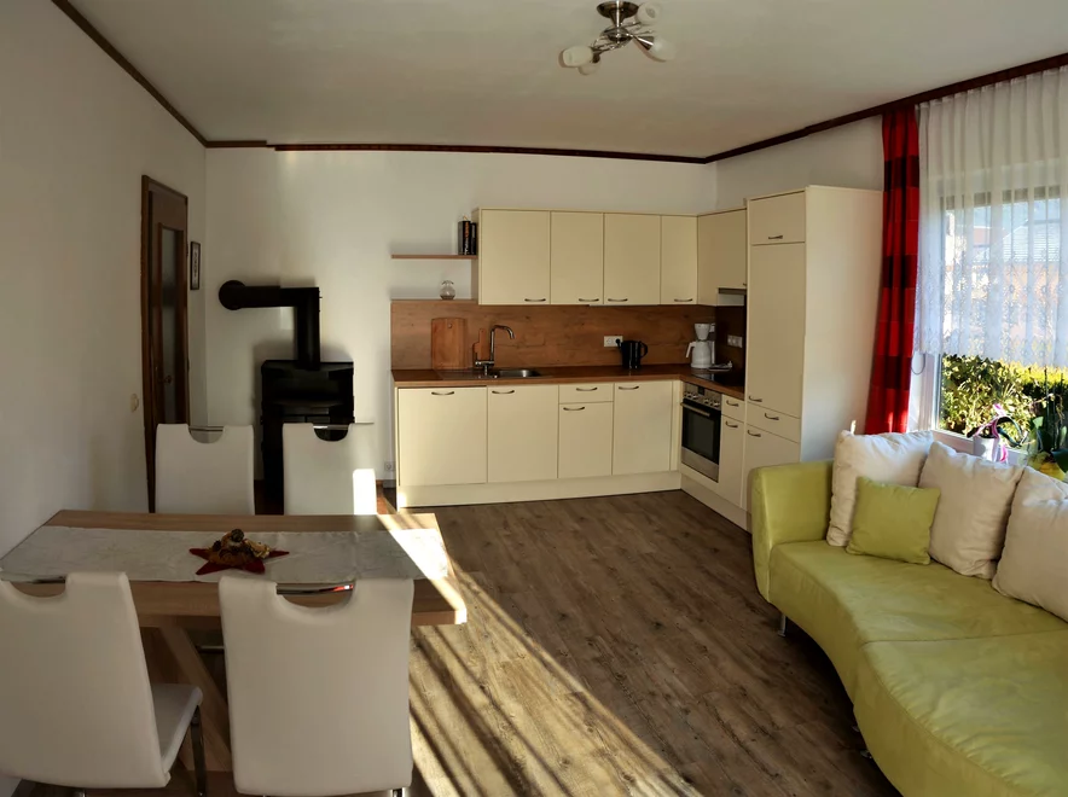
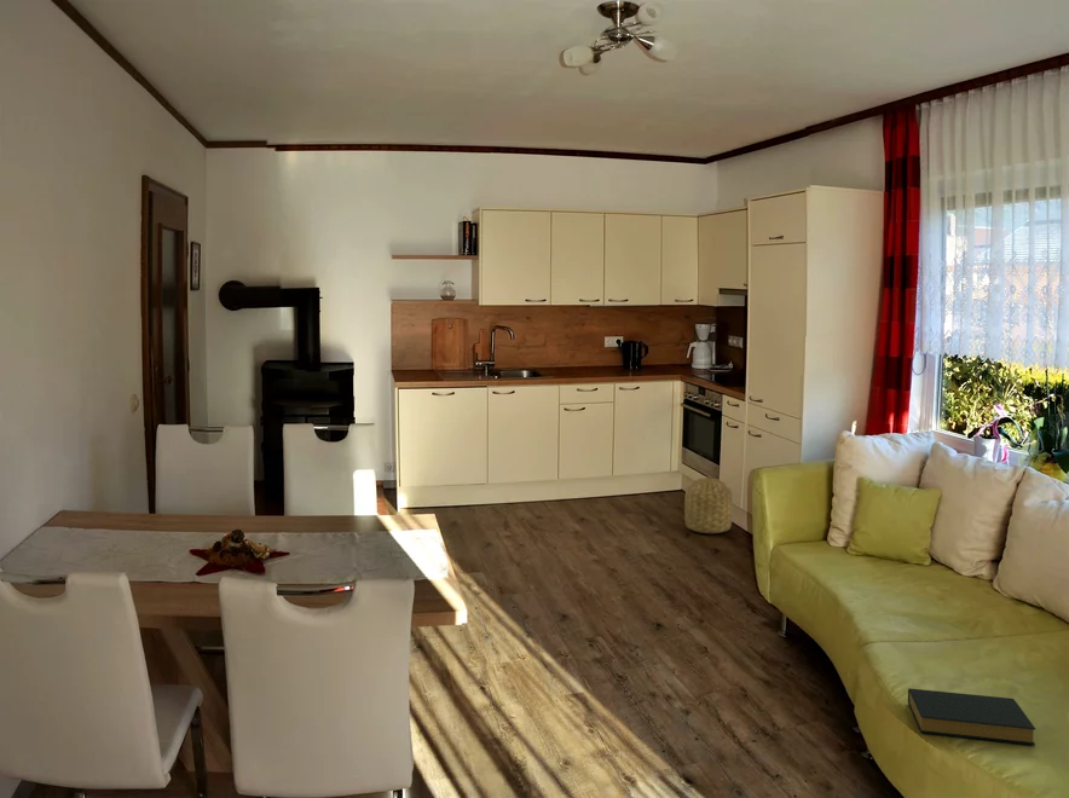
+ hardback book [907,687,1038,746]
+ basket [683,474,734,534]
